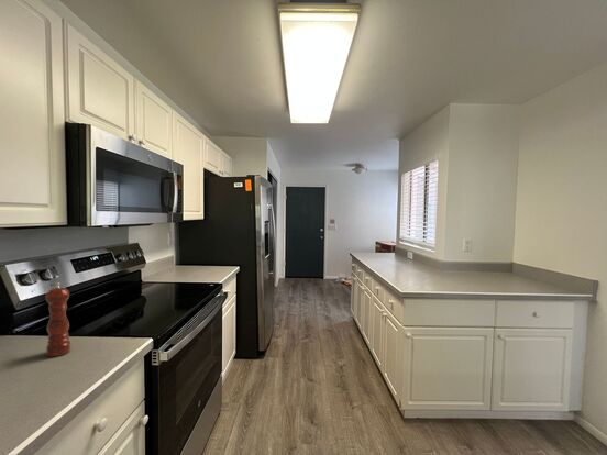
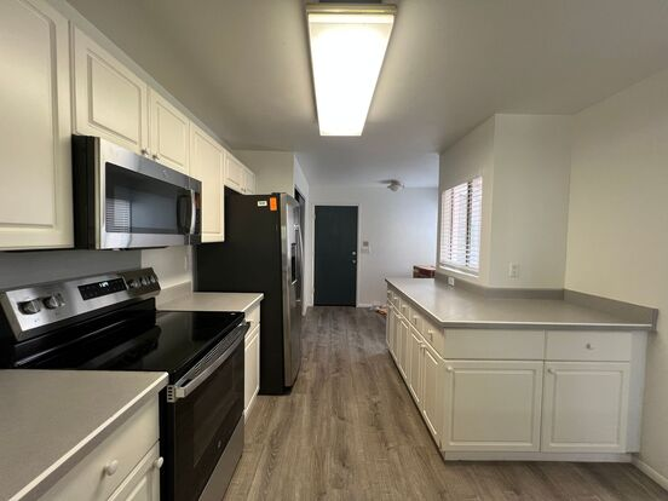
- pepper mill [45,281,71,358]
